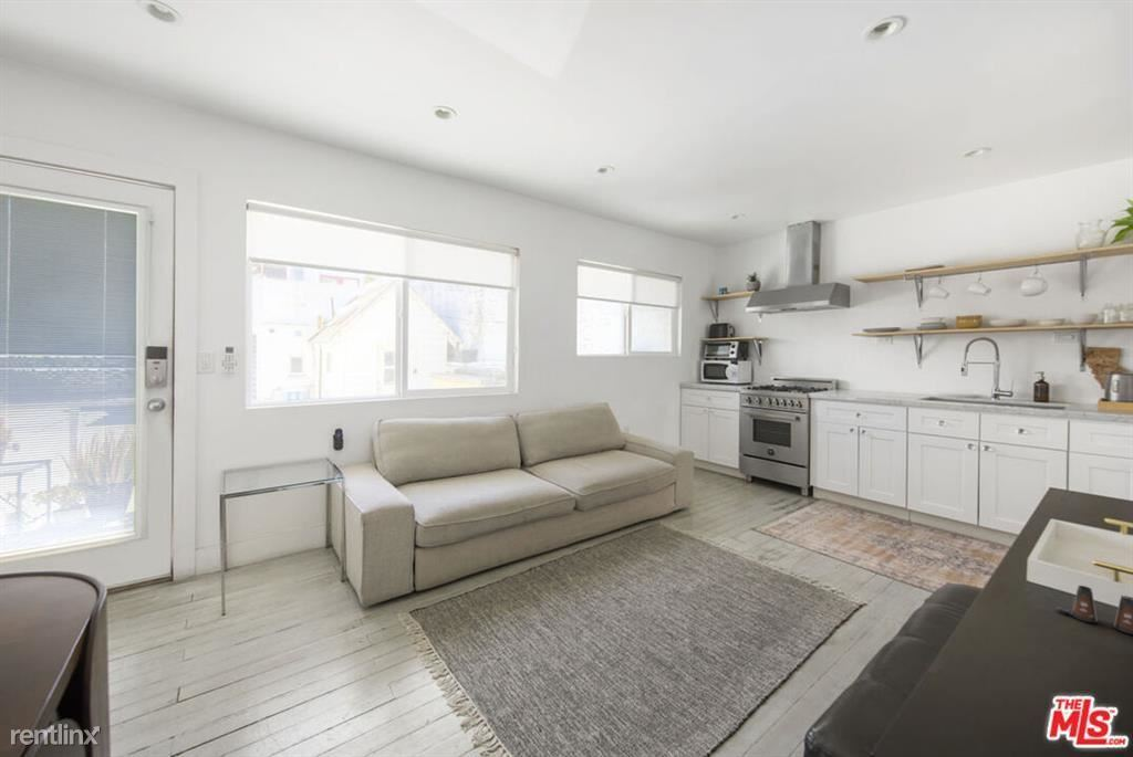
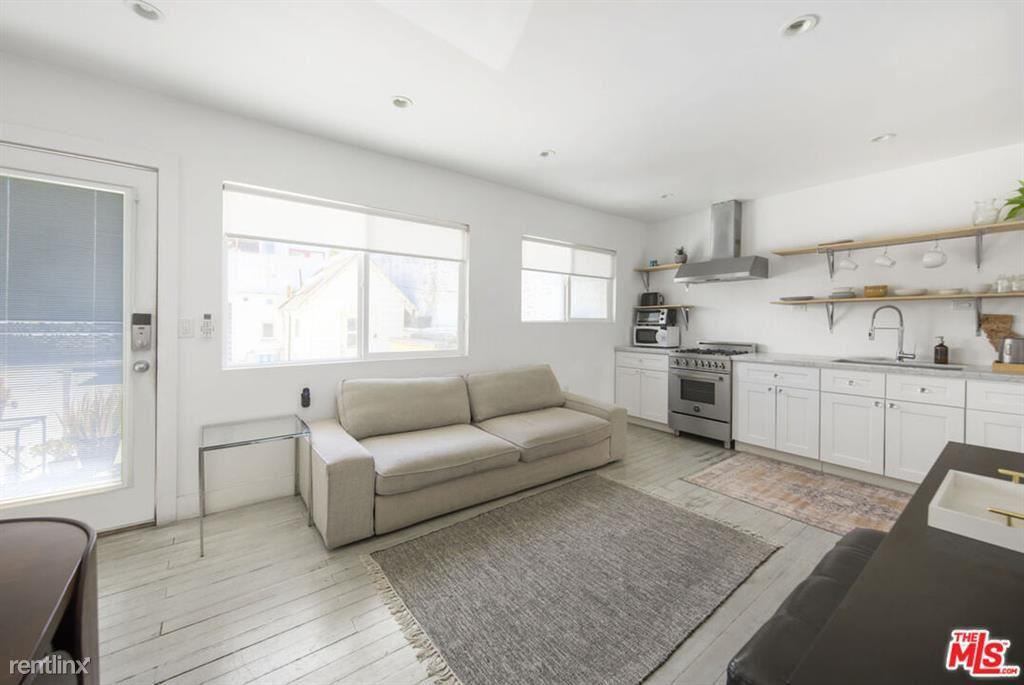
- salt shaker [1056,585,1133,635]
